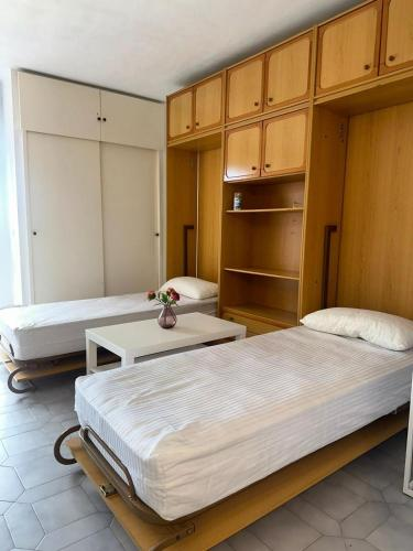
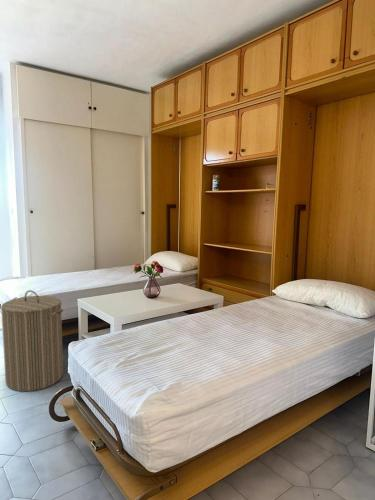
+ laundry hamper [0,289,64,392]
